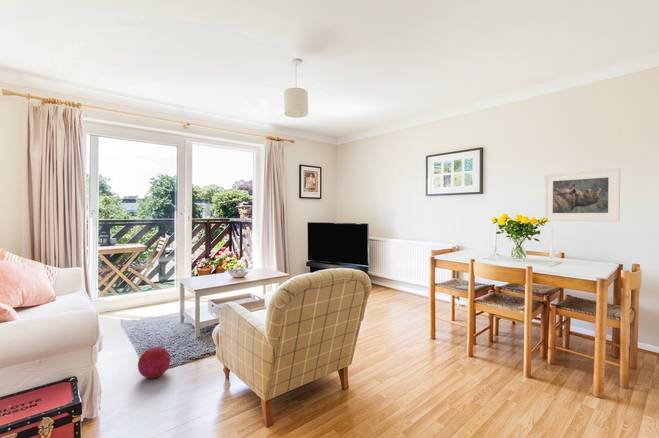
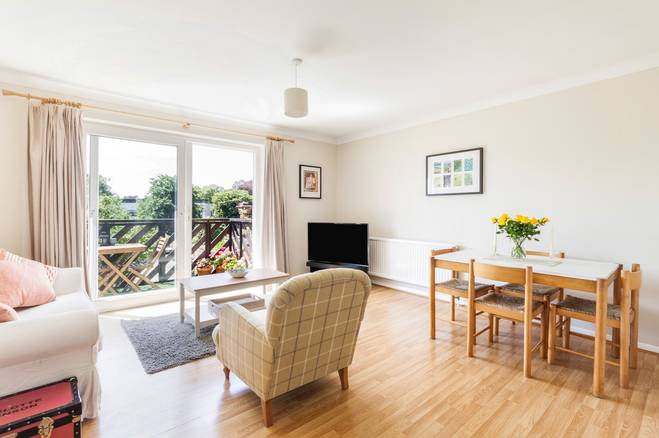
- ball [137,346,171,379]
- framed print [543,167,621,223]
